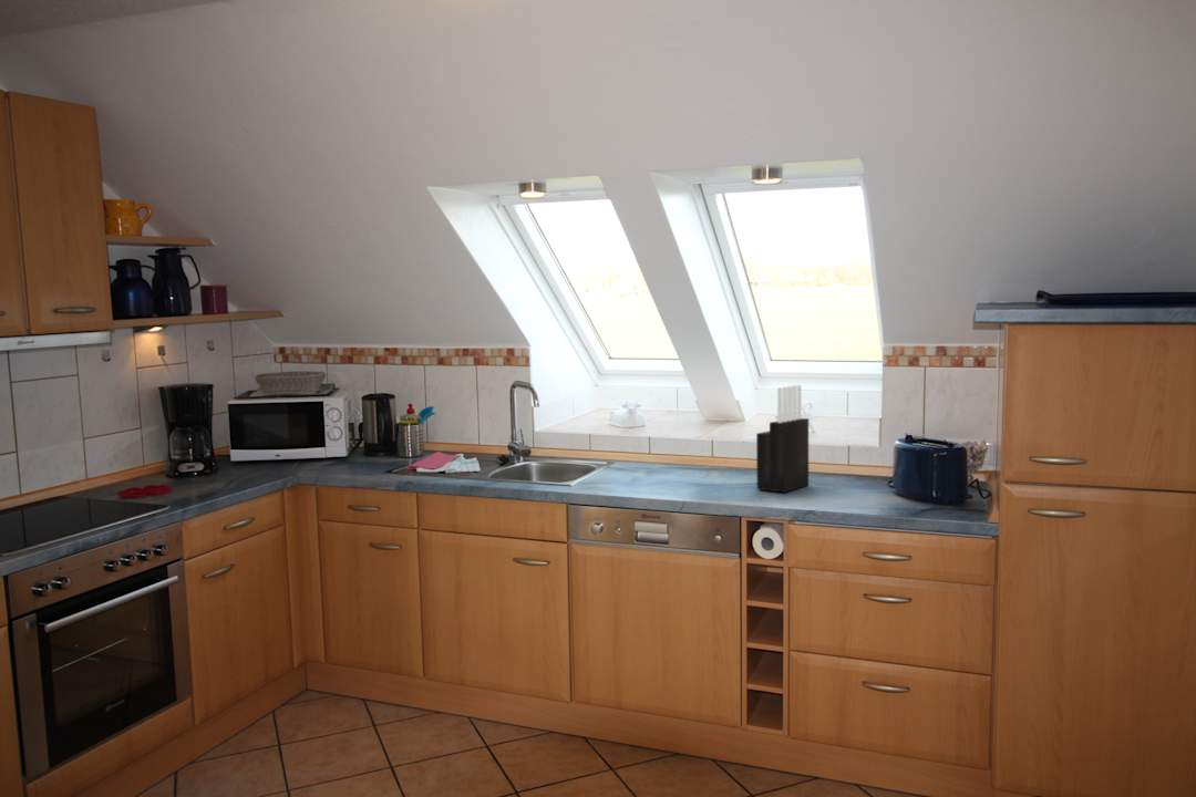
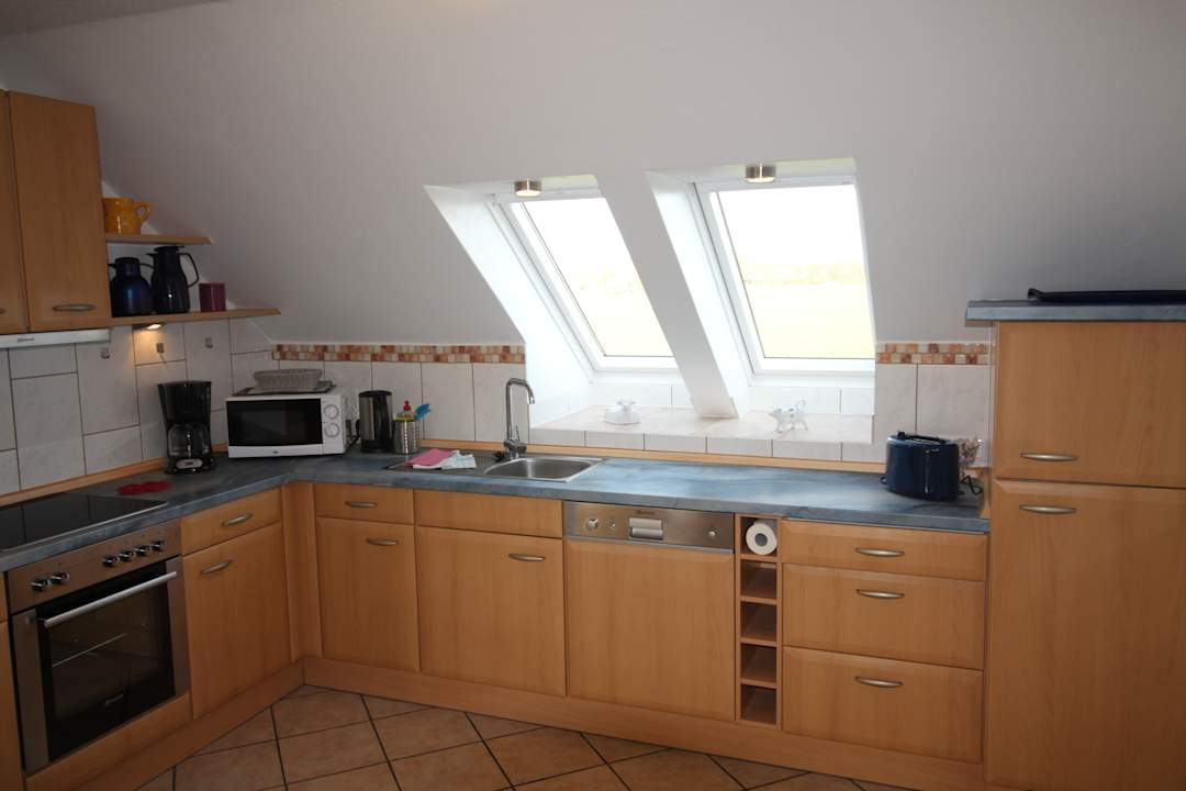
- knife block [755,384,810,494]
